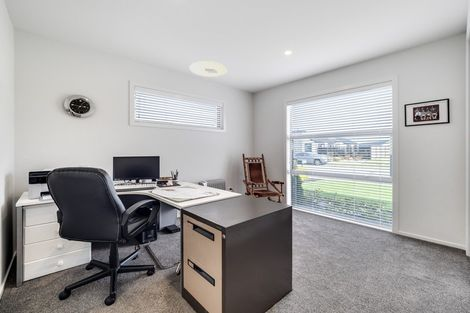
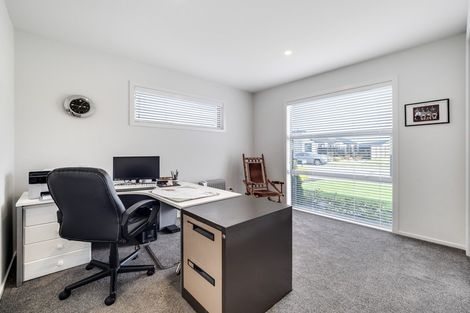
- ceiling light [188,60,228,78]
